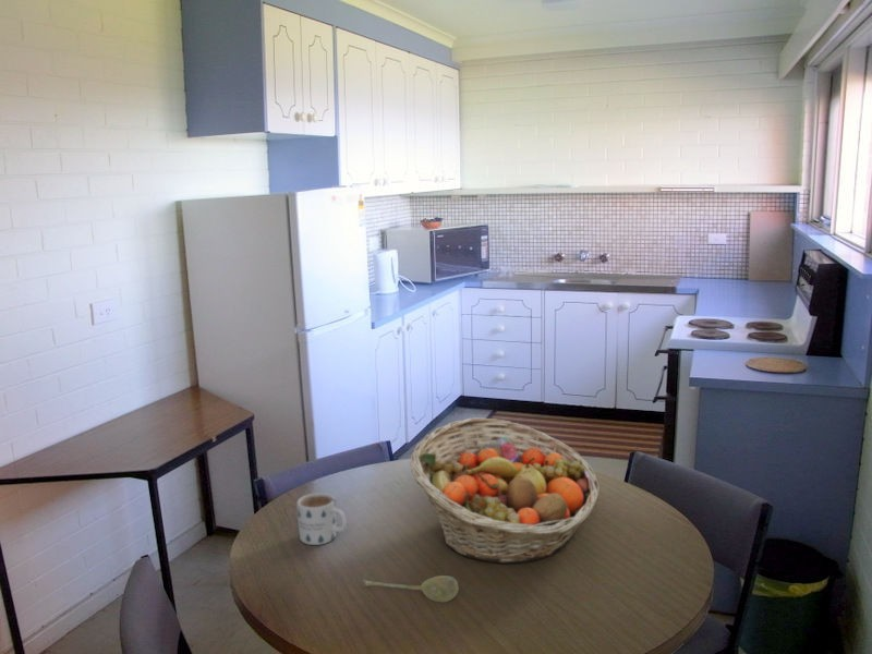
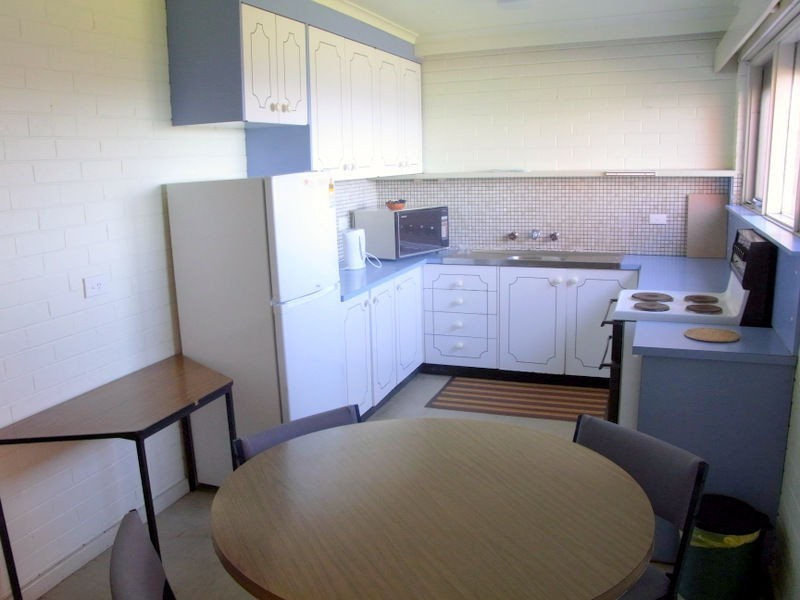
- mug [295,492,348,546]
- fruit basket [410,416,601,565]
- soupspoon [362,574,459,604]
